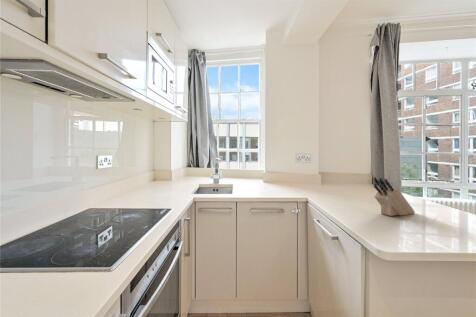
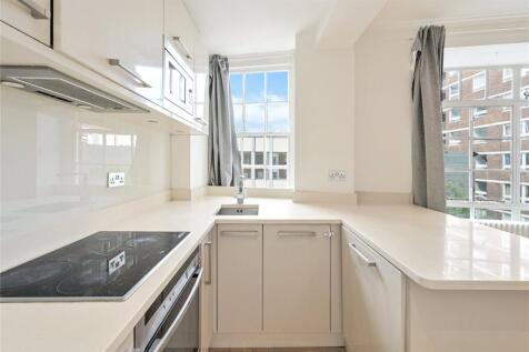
- knife block [372,176,416,217]
